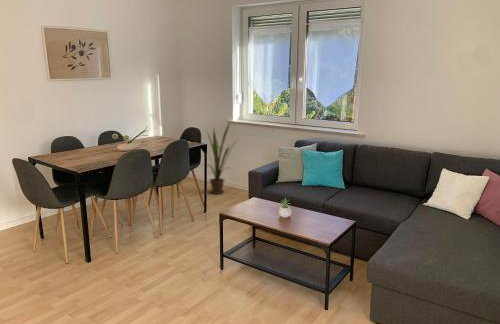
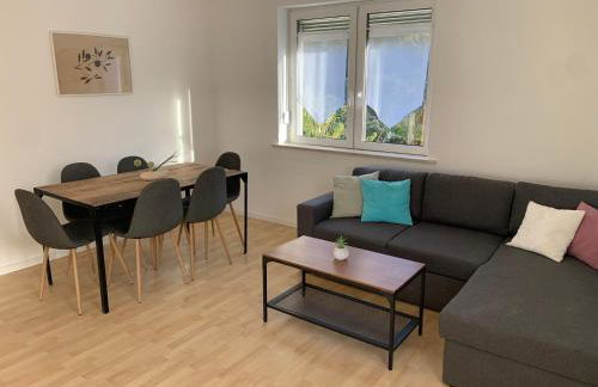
- house plant [204,121,239,195]
